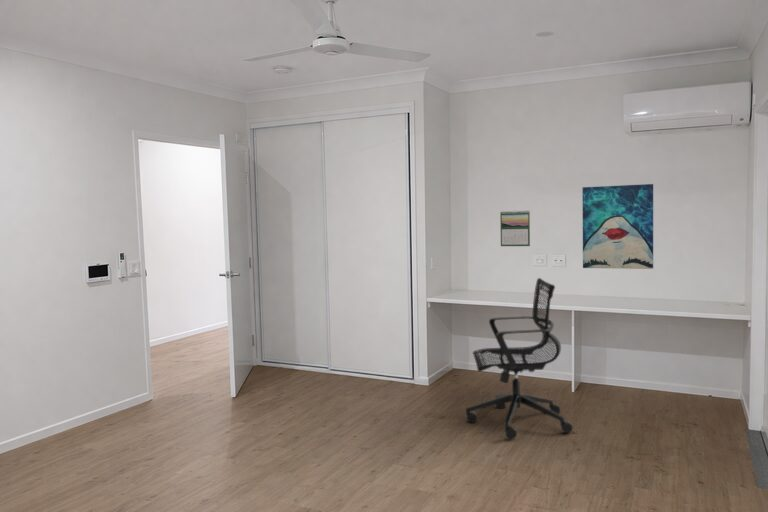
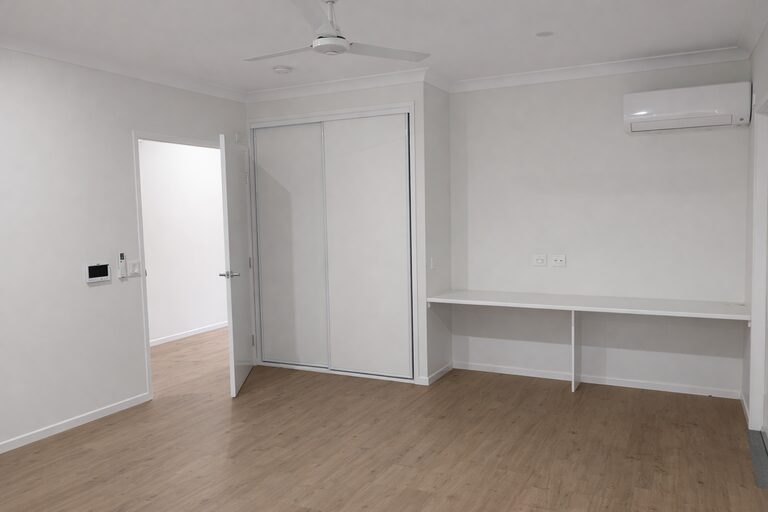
- calendar [499,209,531,247]
- wall art [581,183,654,270]
- office chair [465,277,574,440]
